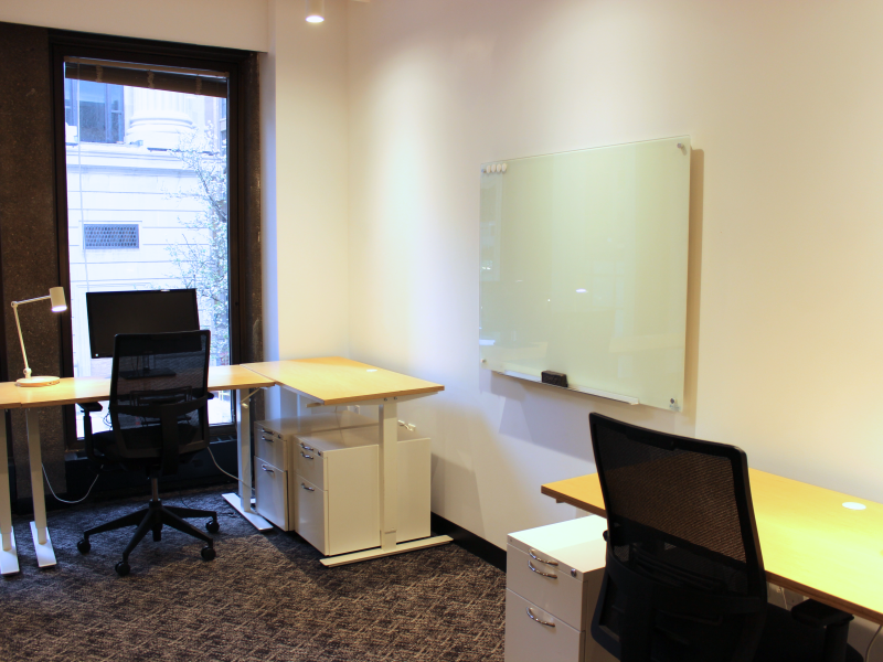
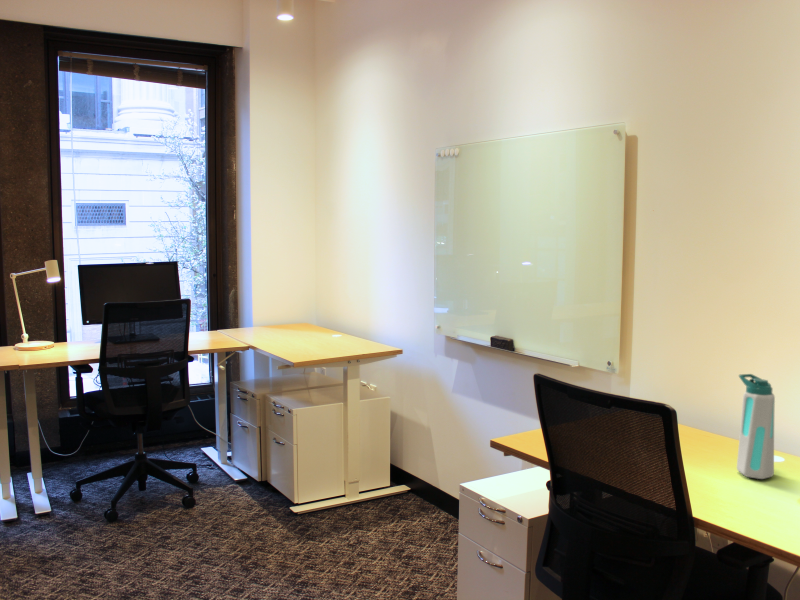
+ water bottle [736,373,776,480]
